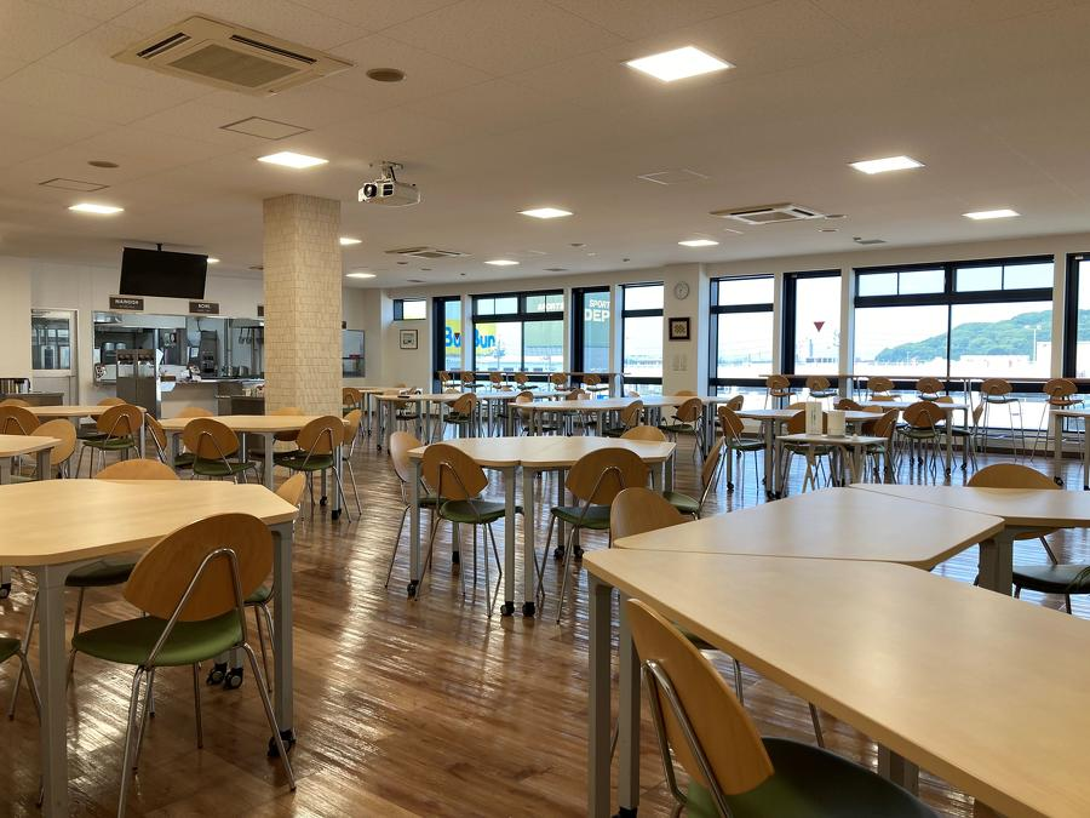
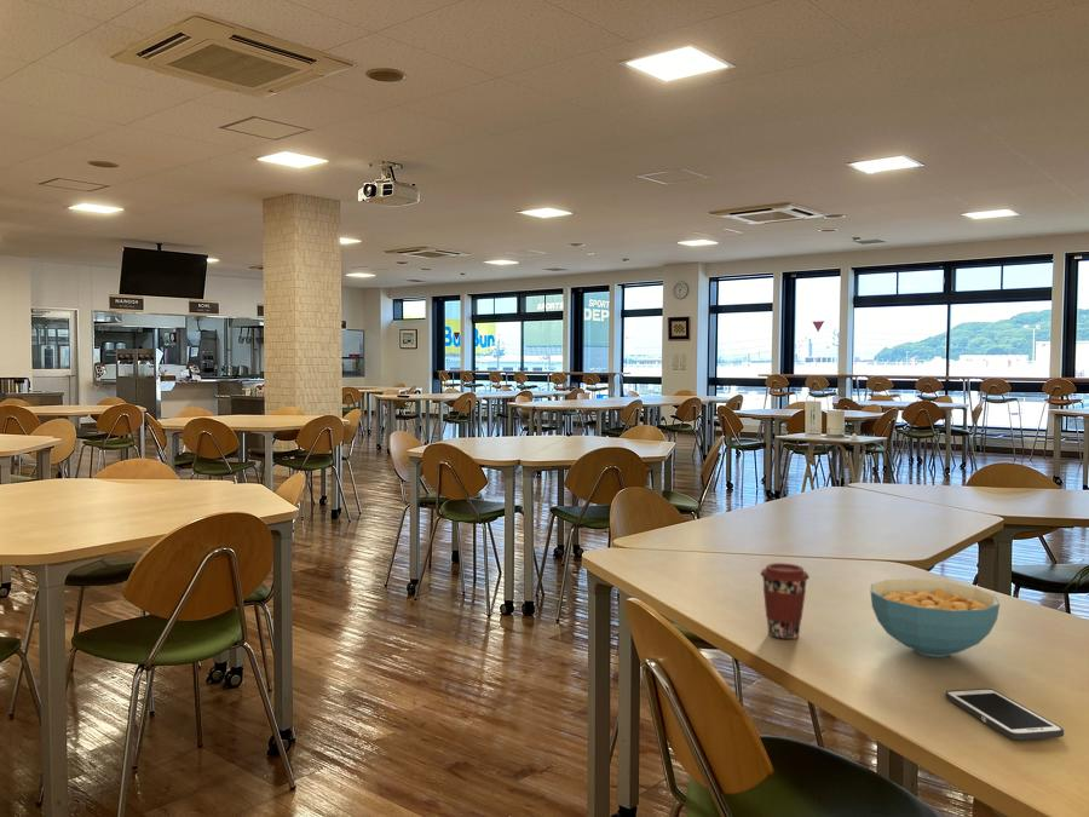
+ cell phone [944,687,1065,741]
+ coffee cup [759,562,811,640]
+ cereal bowl [869,577,1001,658]
